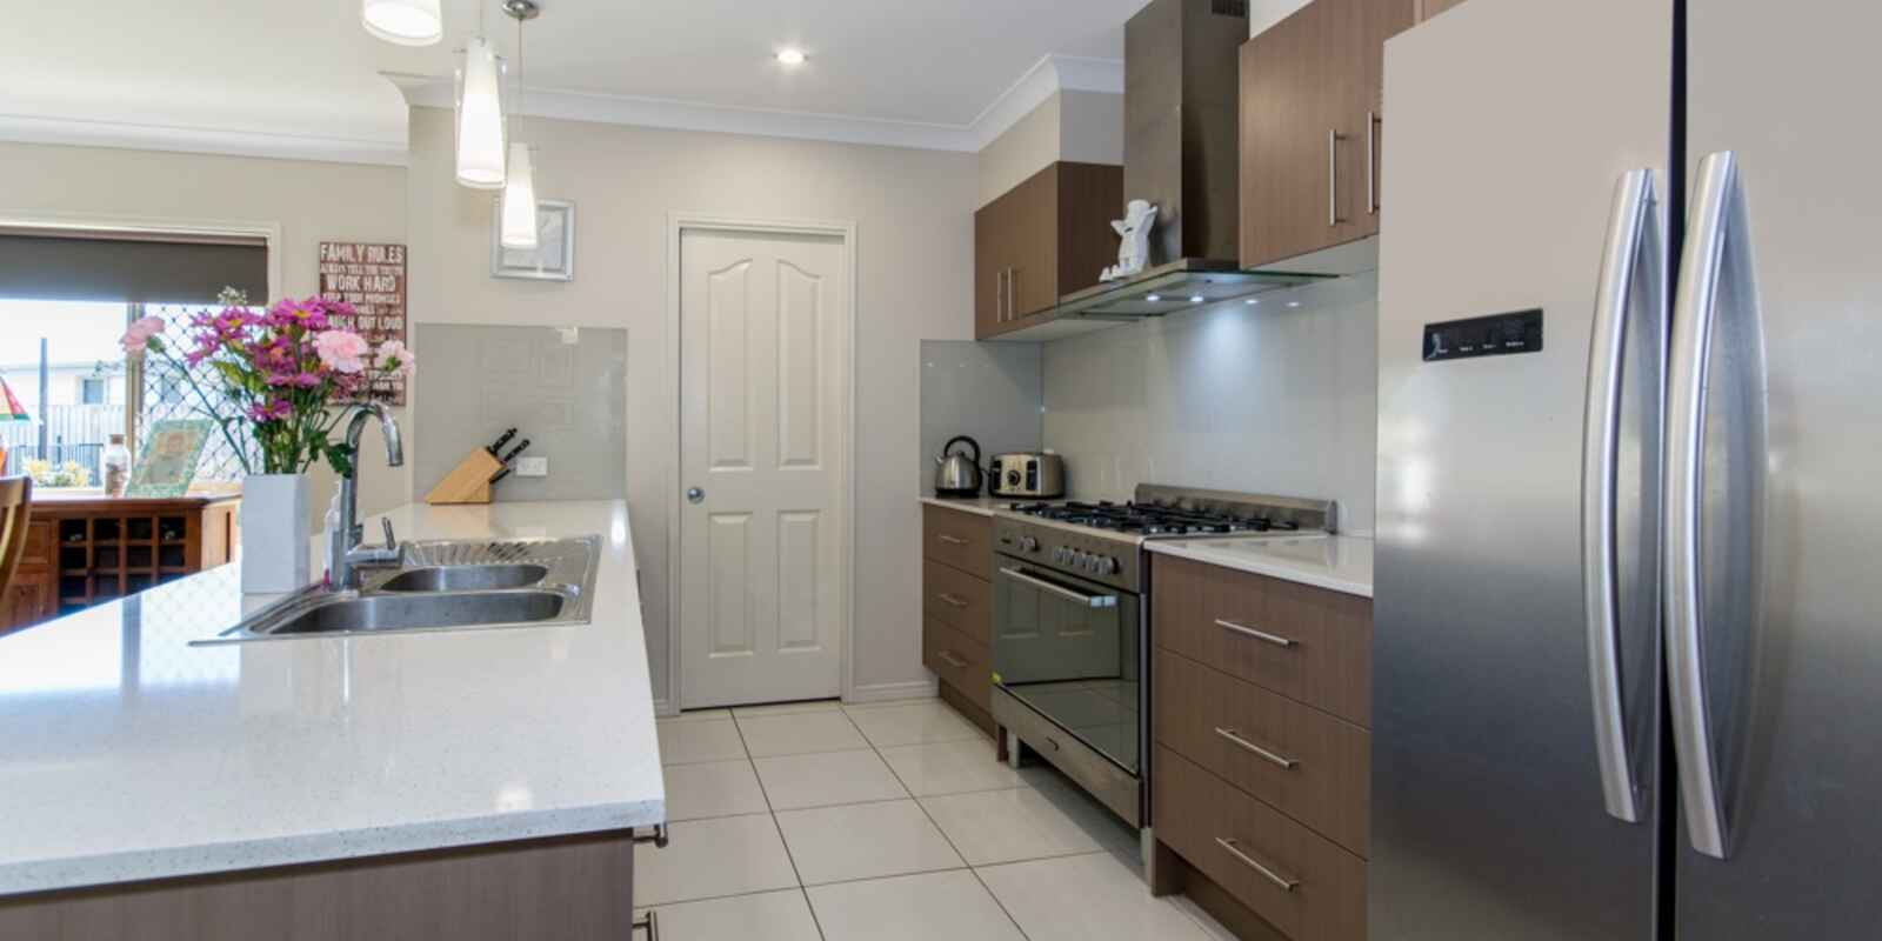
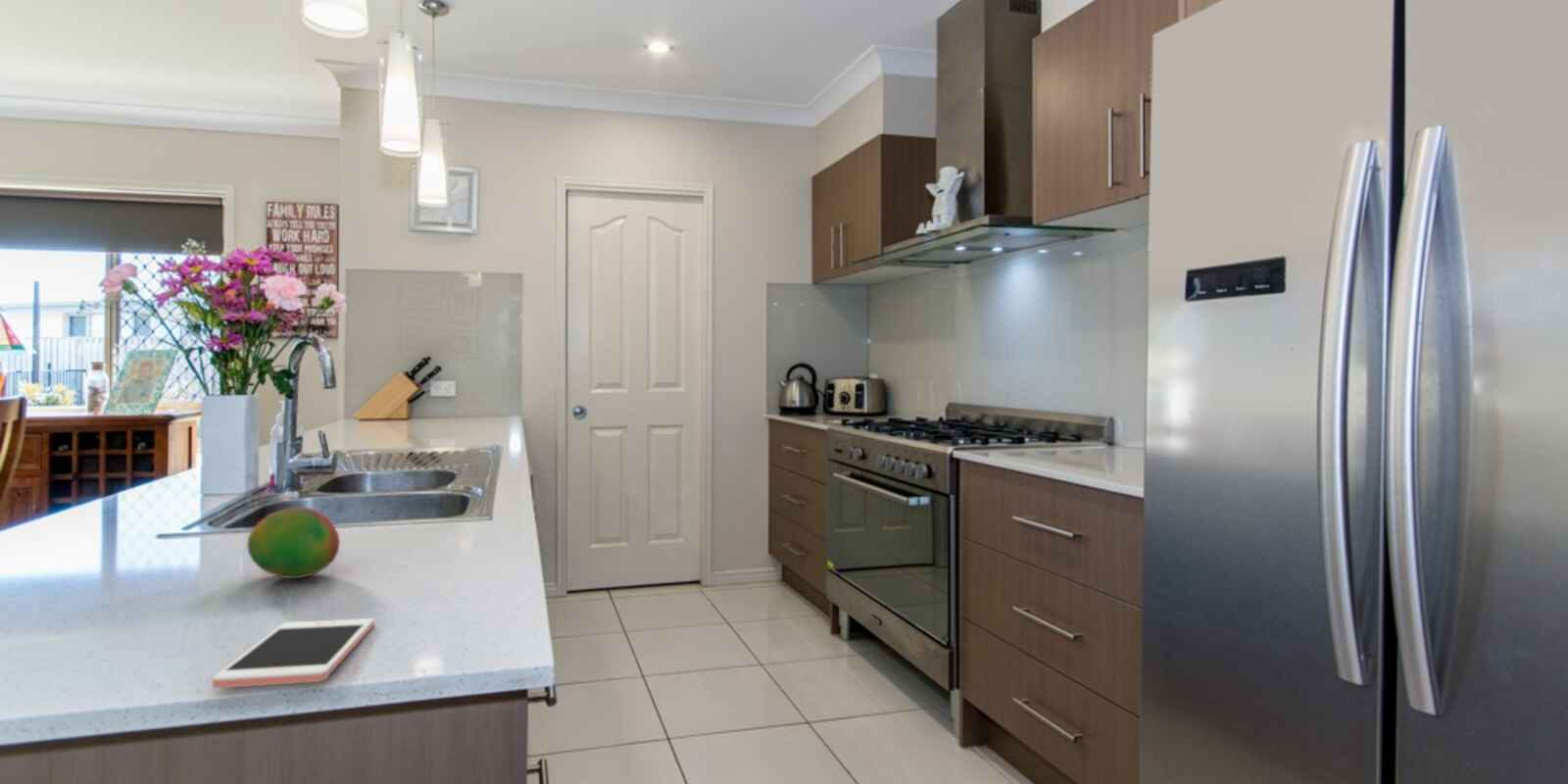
+ cell phone [212,617,375,689]
+ fruit [246,506,341,580]
